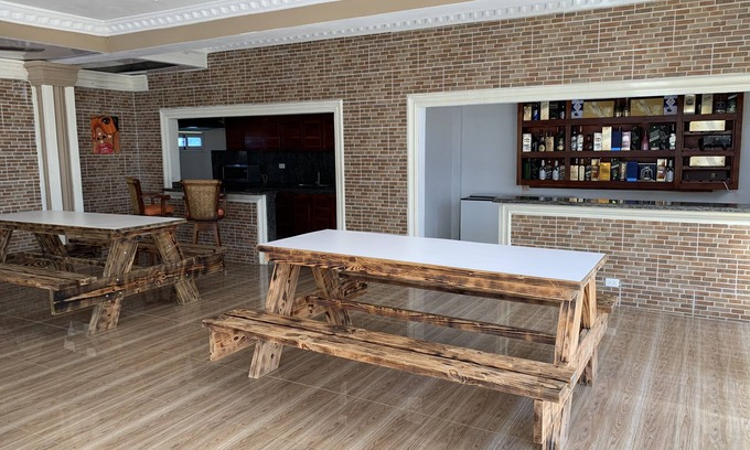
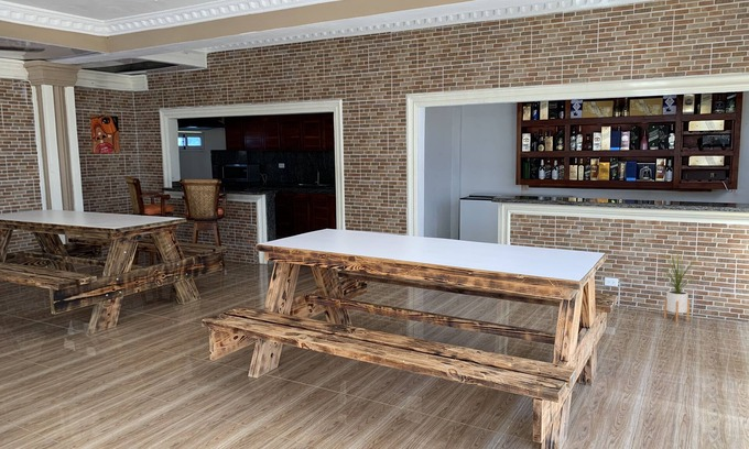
+ house plant [661,248,702,324]
